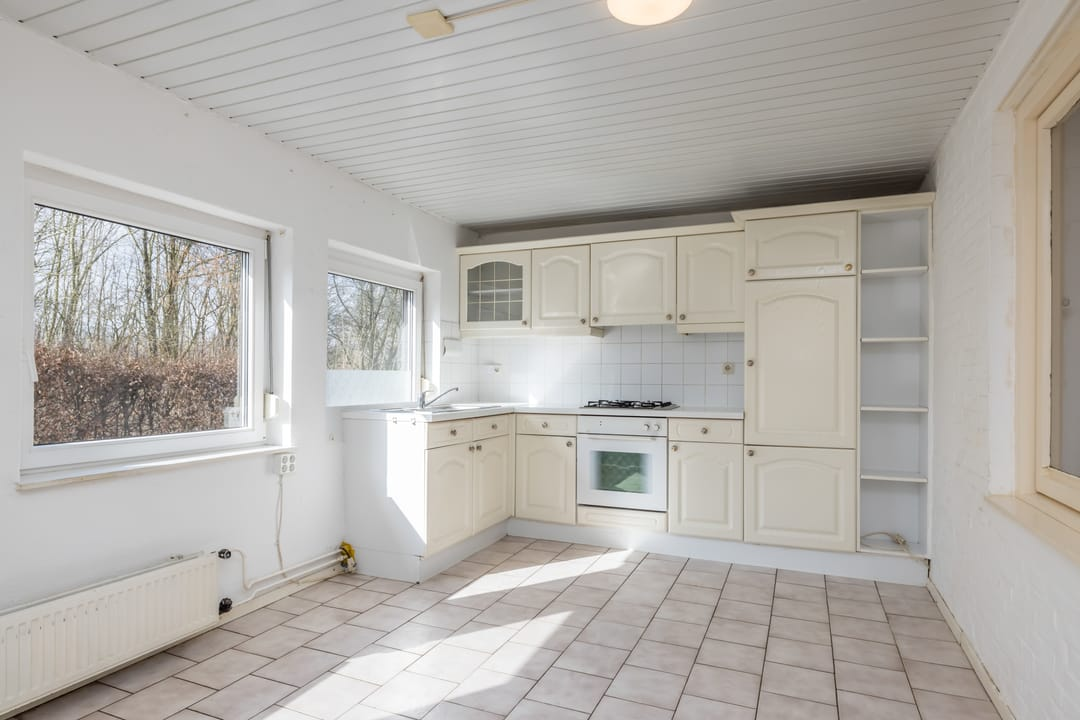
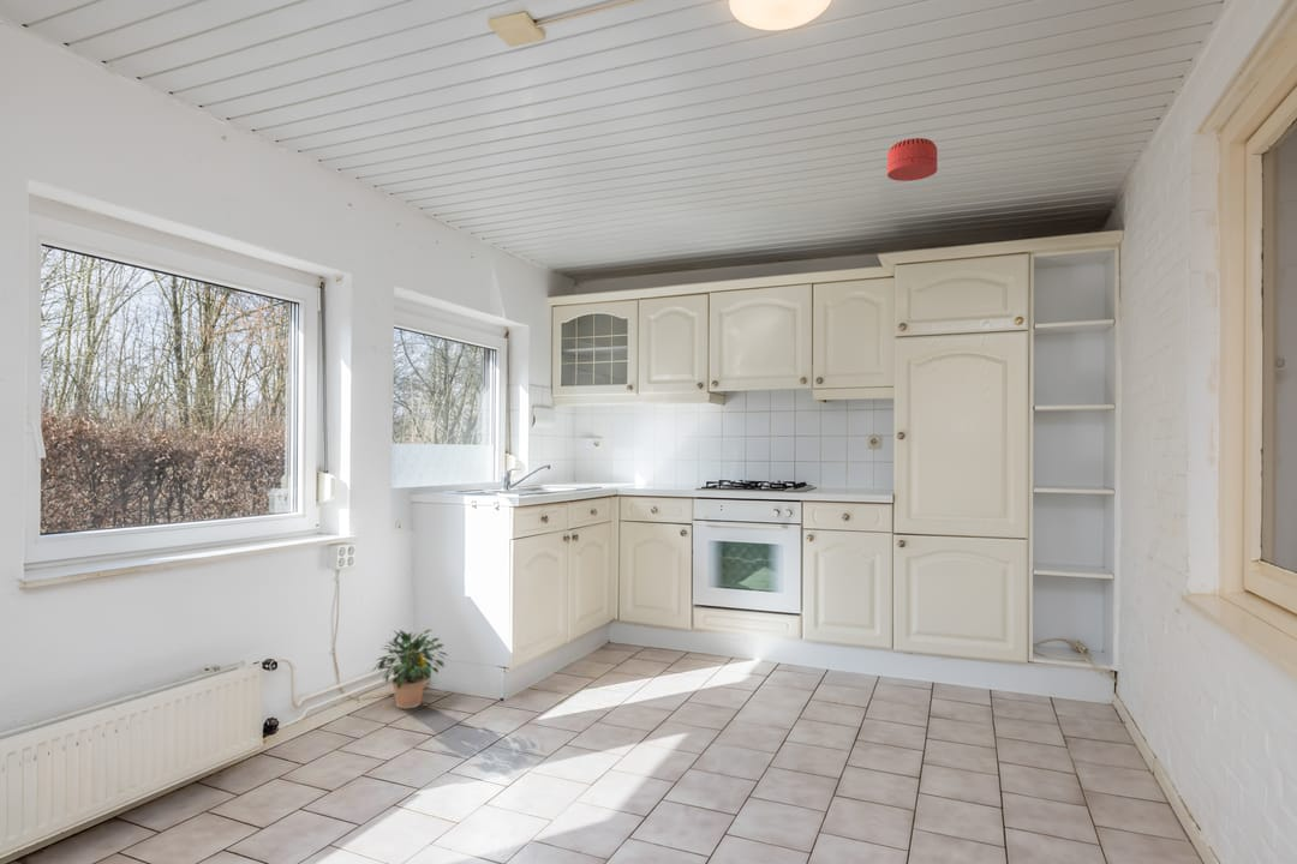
+ smoke detector [886,137,938,182]
+ potted plant [371,629,448,710]
